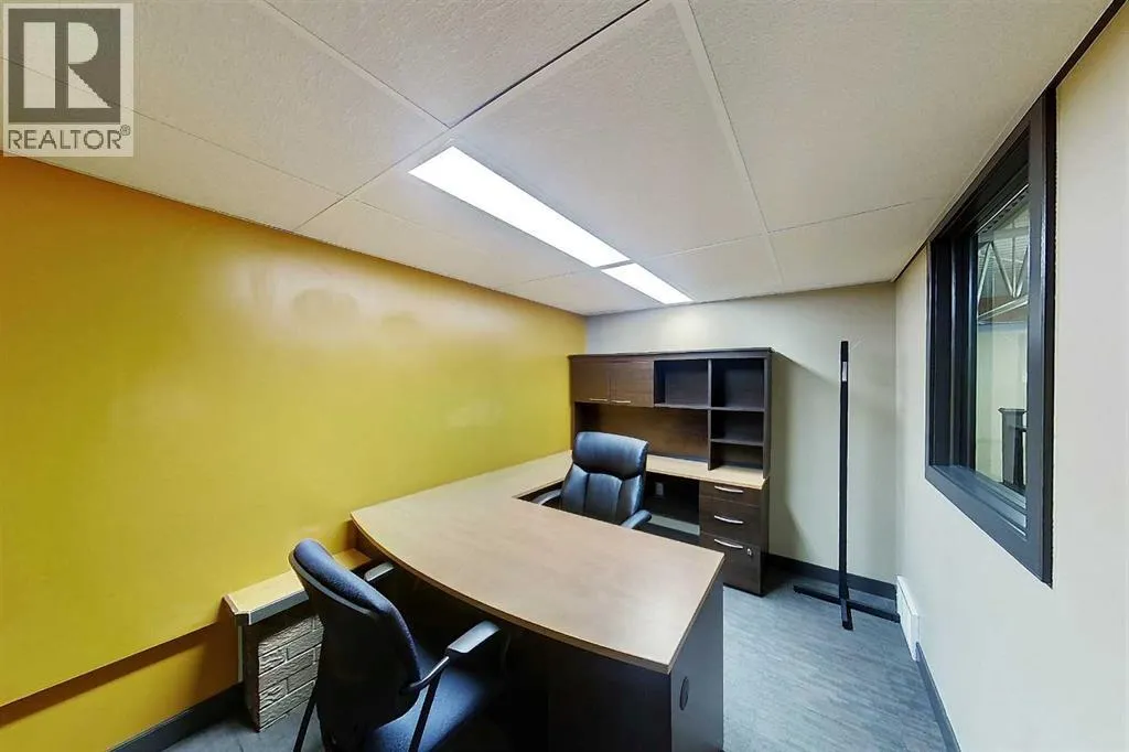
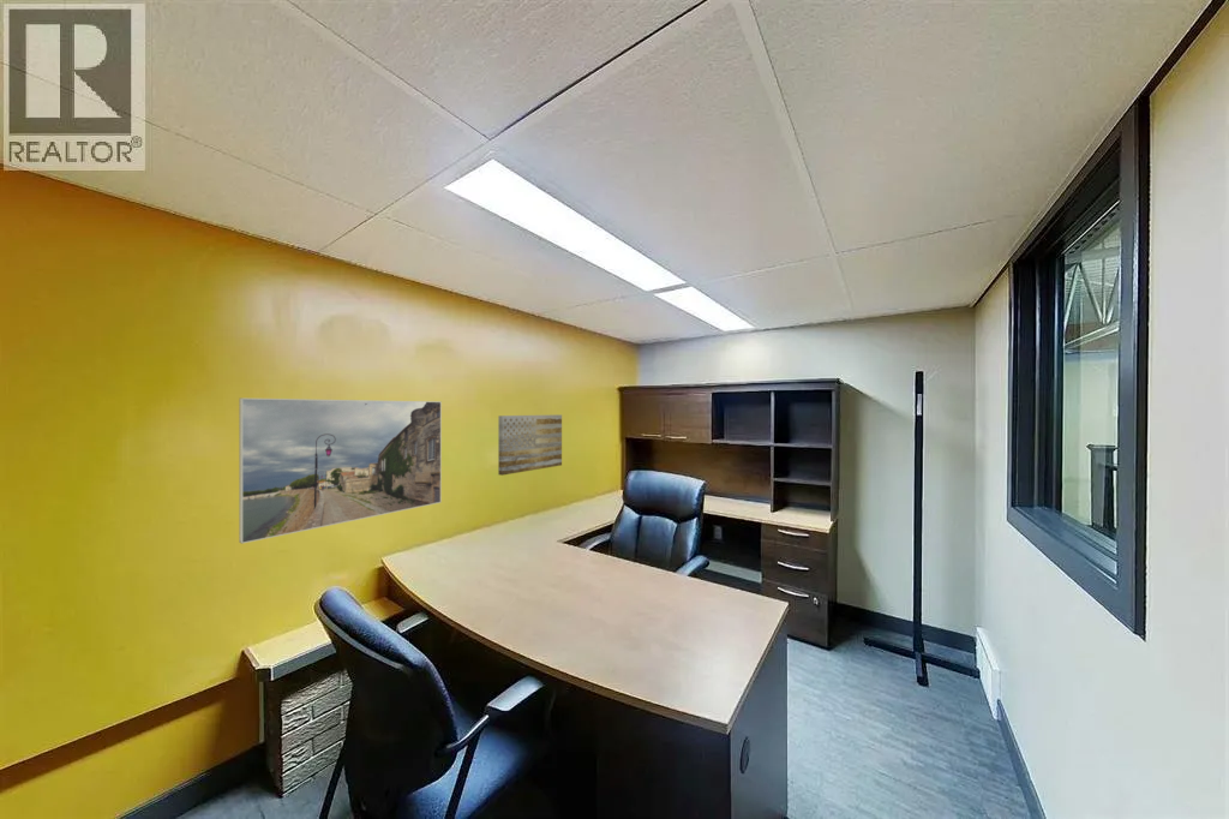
+ wall art [497,414,563,477]
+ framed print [238,397,443,545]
